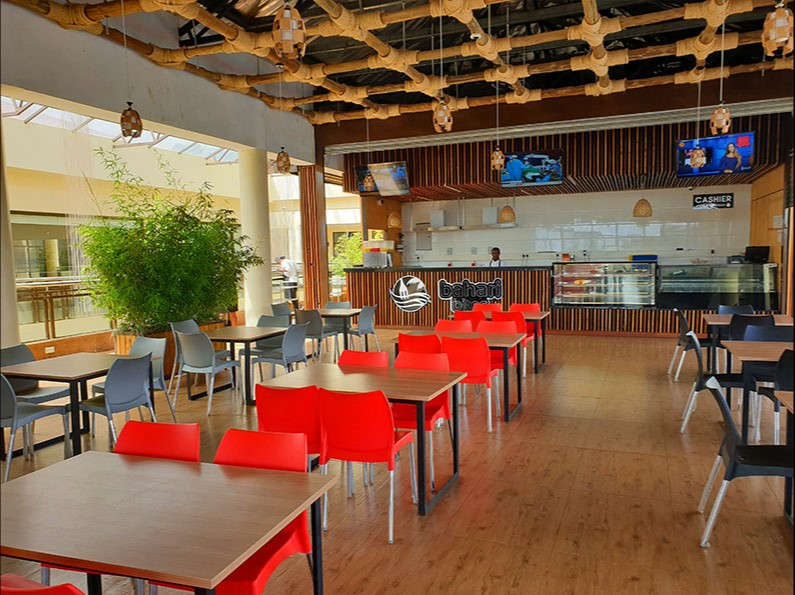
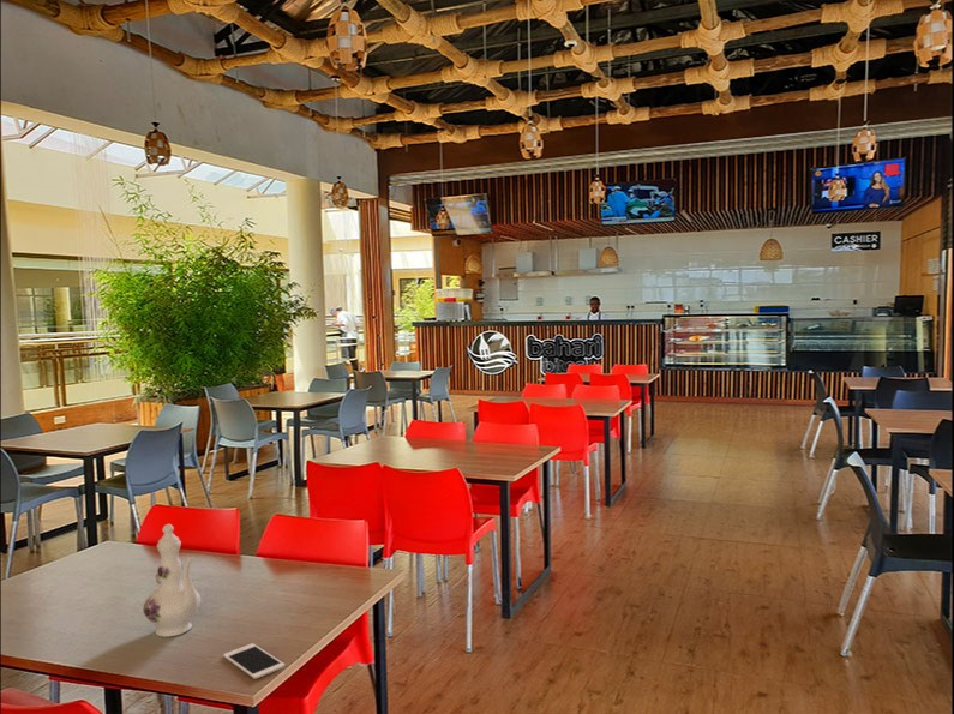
+ cell phone [222,642,286,680]
+ chinaware [142,523,202,638]
